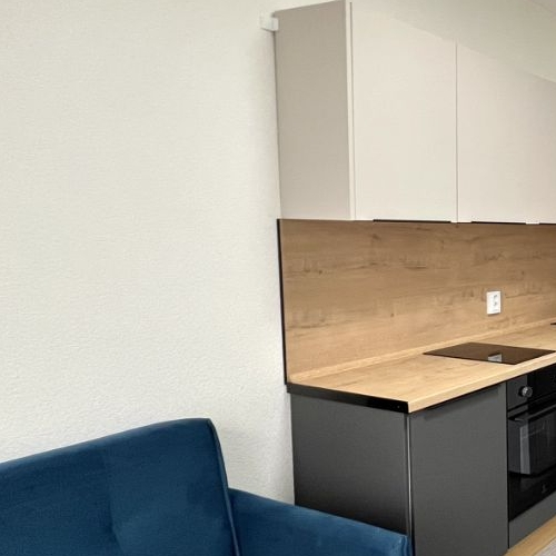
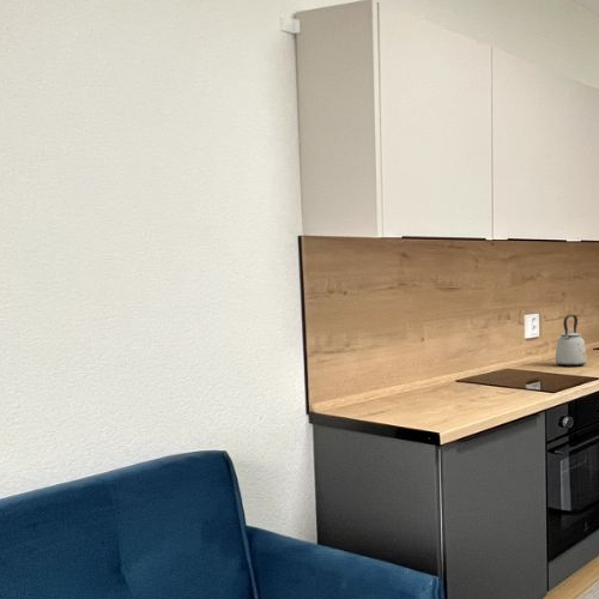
+ kettle [555,314,588,368]
